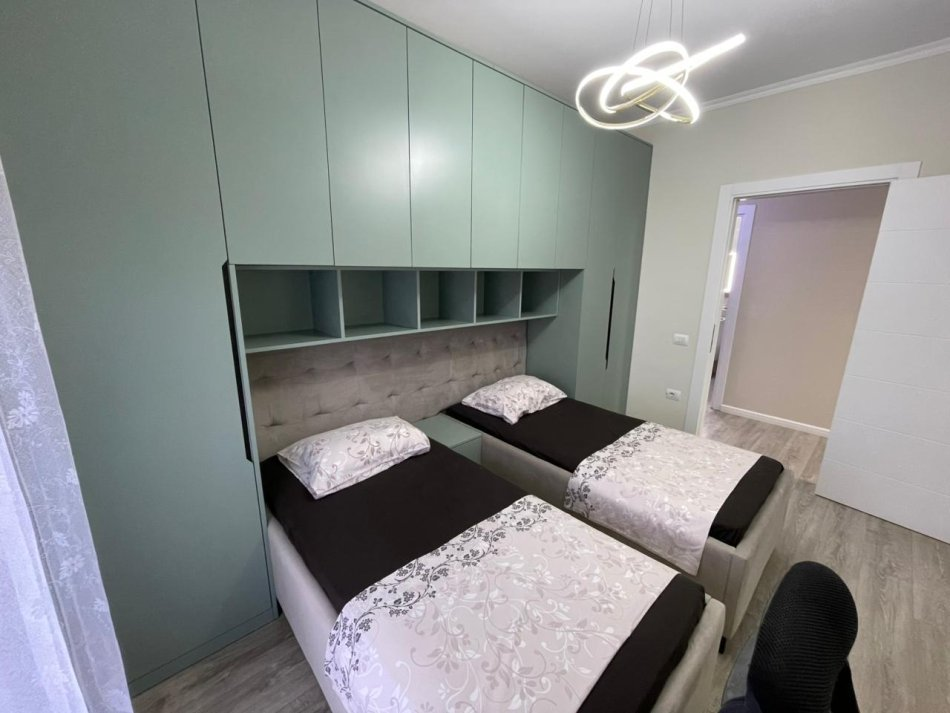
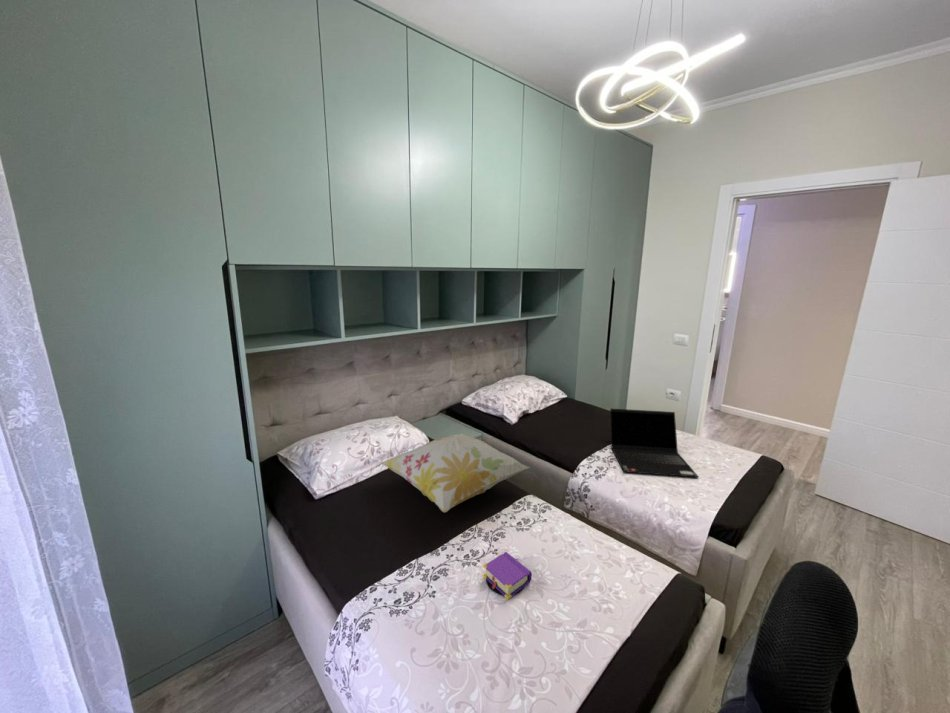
+ laptop computer [609,408,700,478]
+ book [482,551,533,600]
+ decorative pillow [379,432,531,513]
